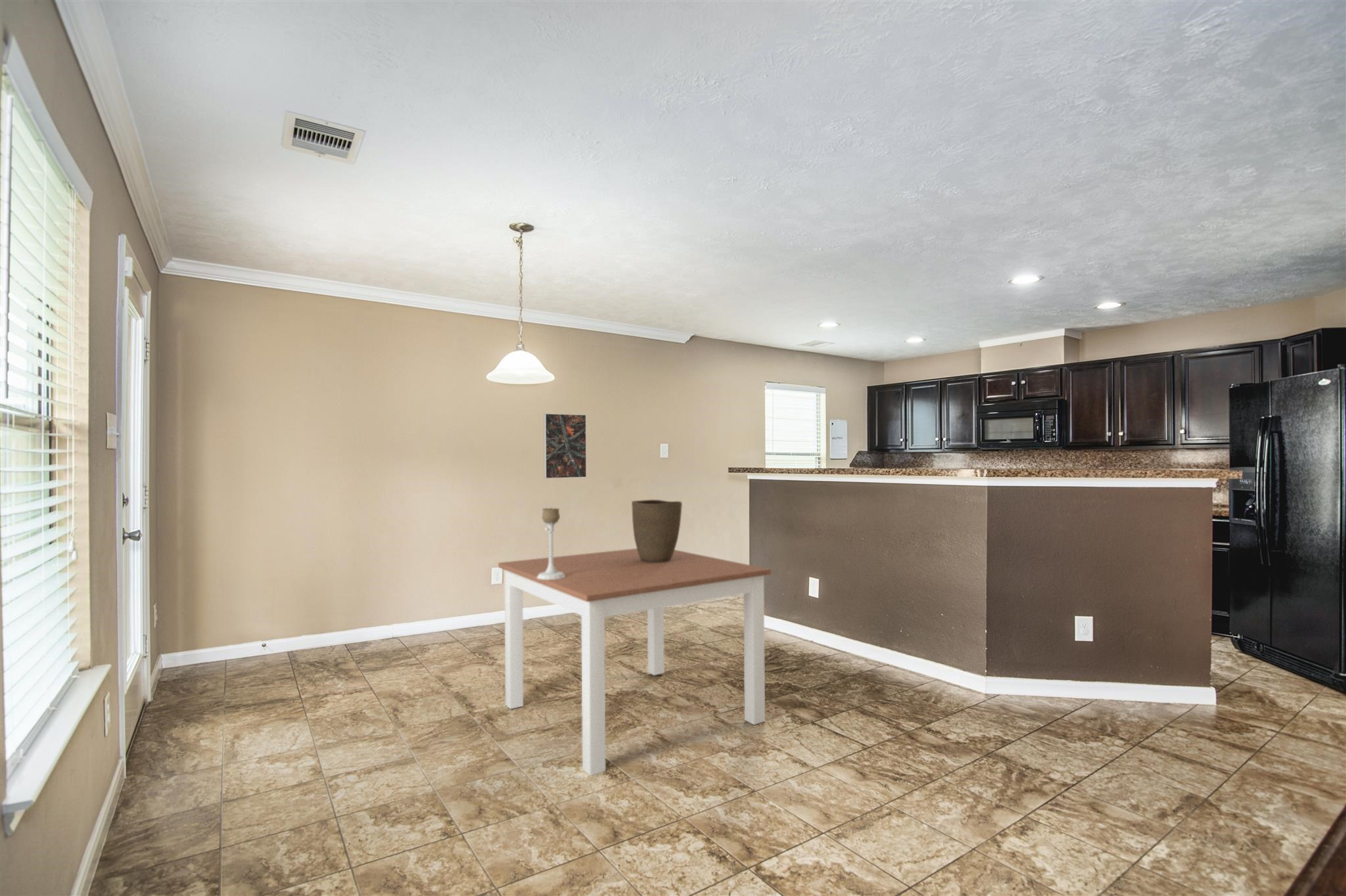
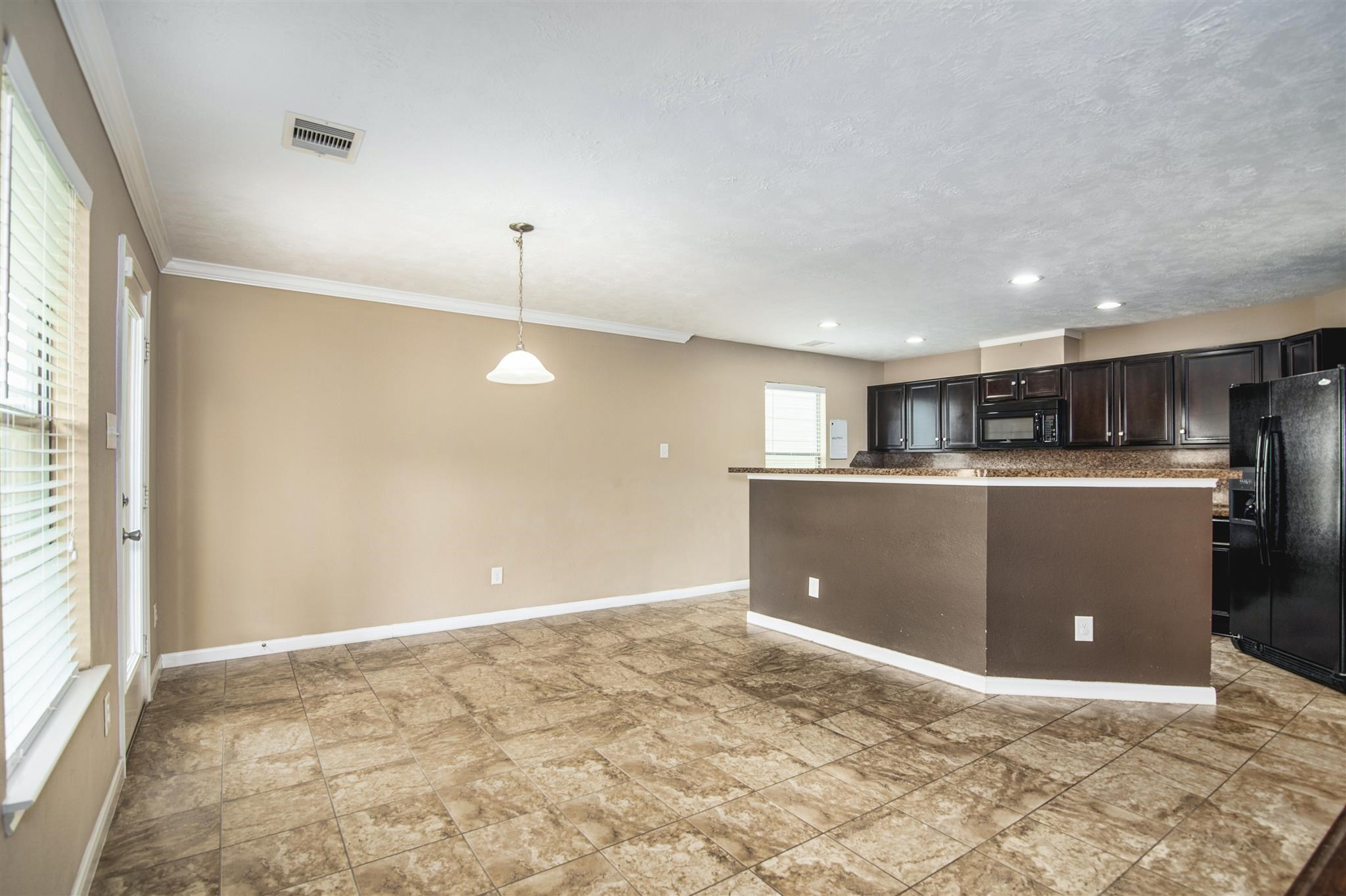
- dining table [498,548,772,776]
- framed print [543,413,587,480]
- candle holder [537,507,565,580]
- vase [631,499,683,562]
